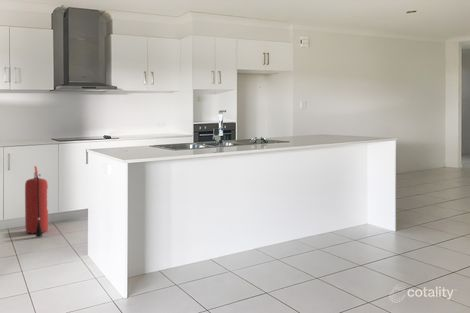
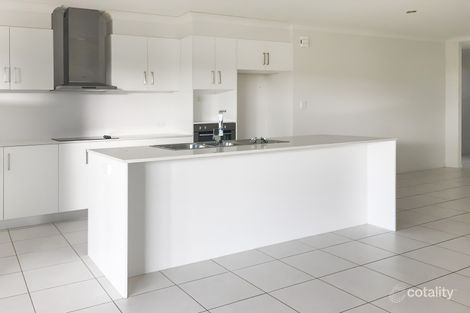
- fire extinguisher [24,165,49,238]
